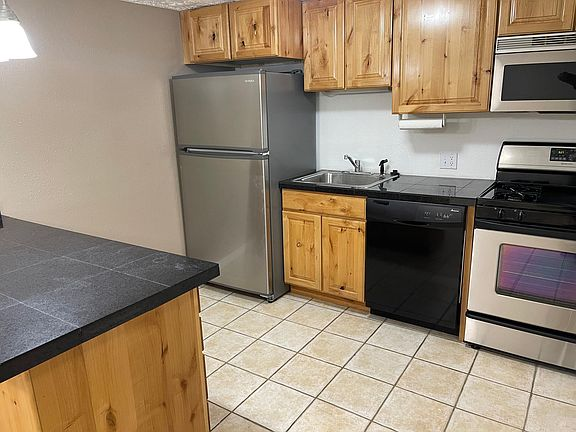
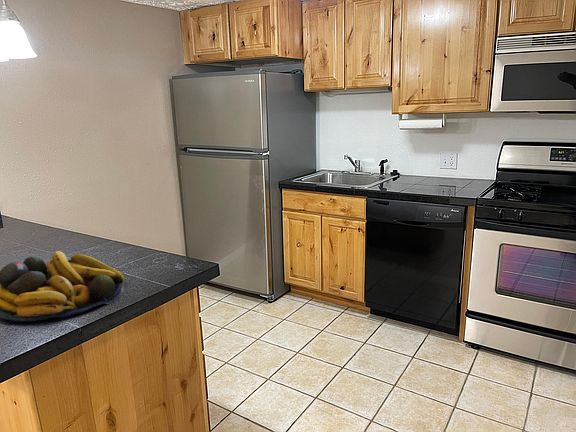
+ fruit bowl [0,250,126,322]
